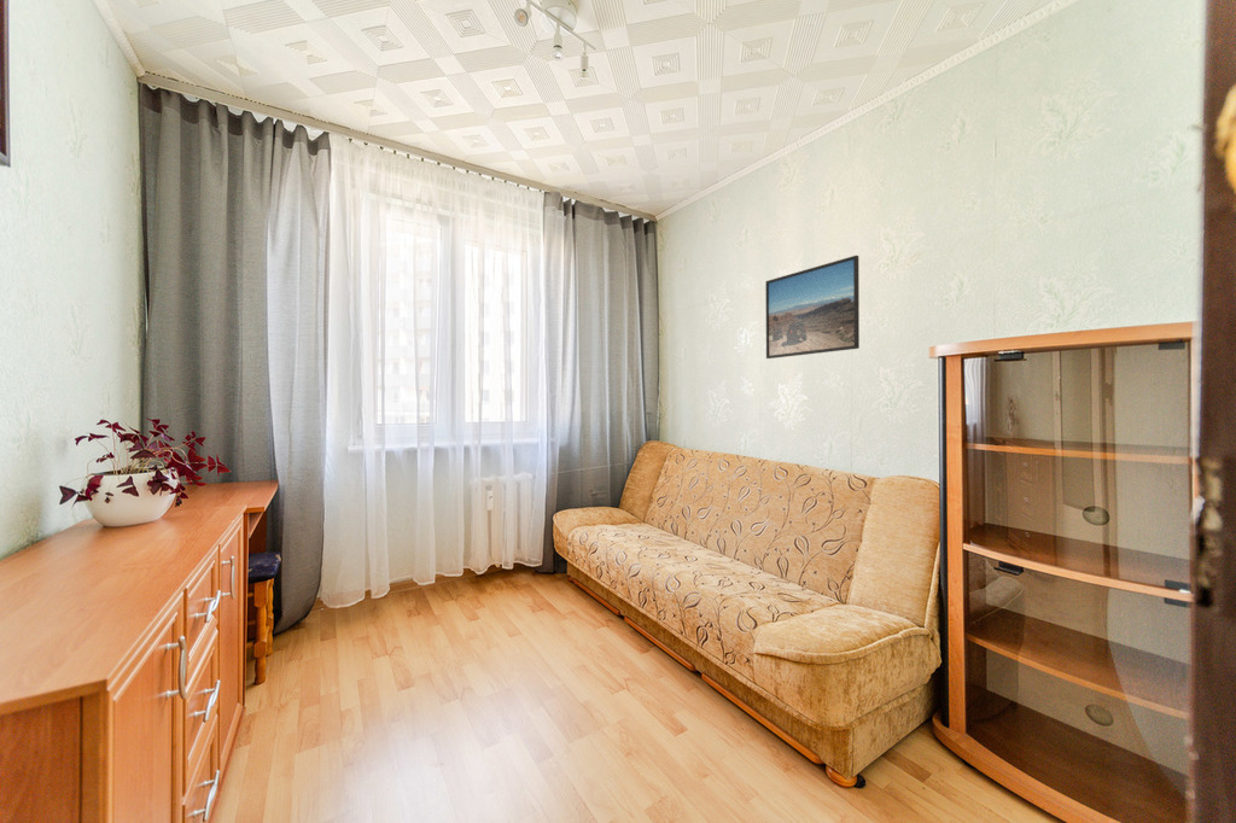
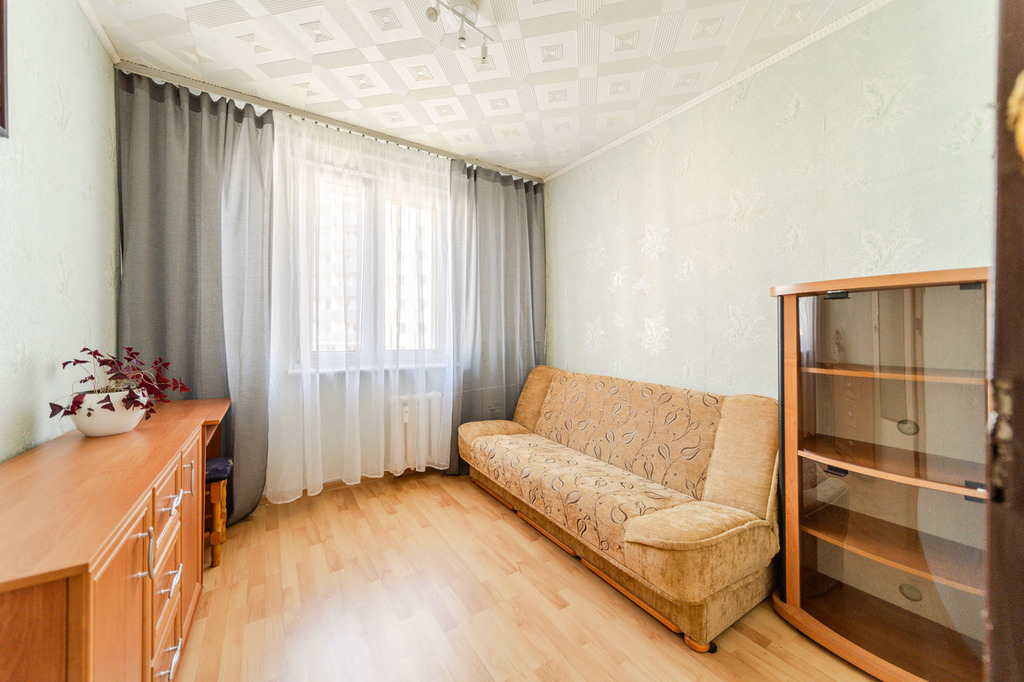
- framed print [764,255,861,360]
